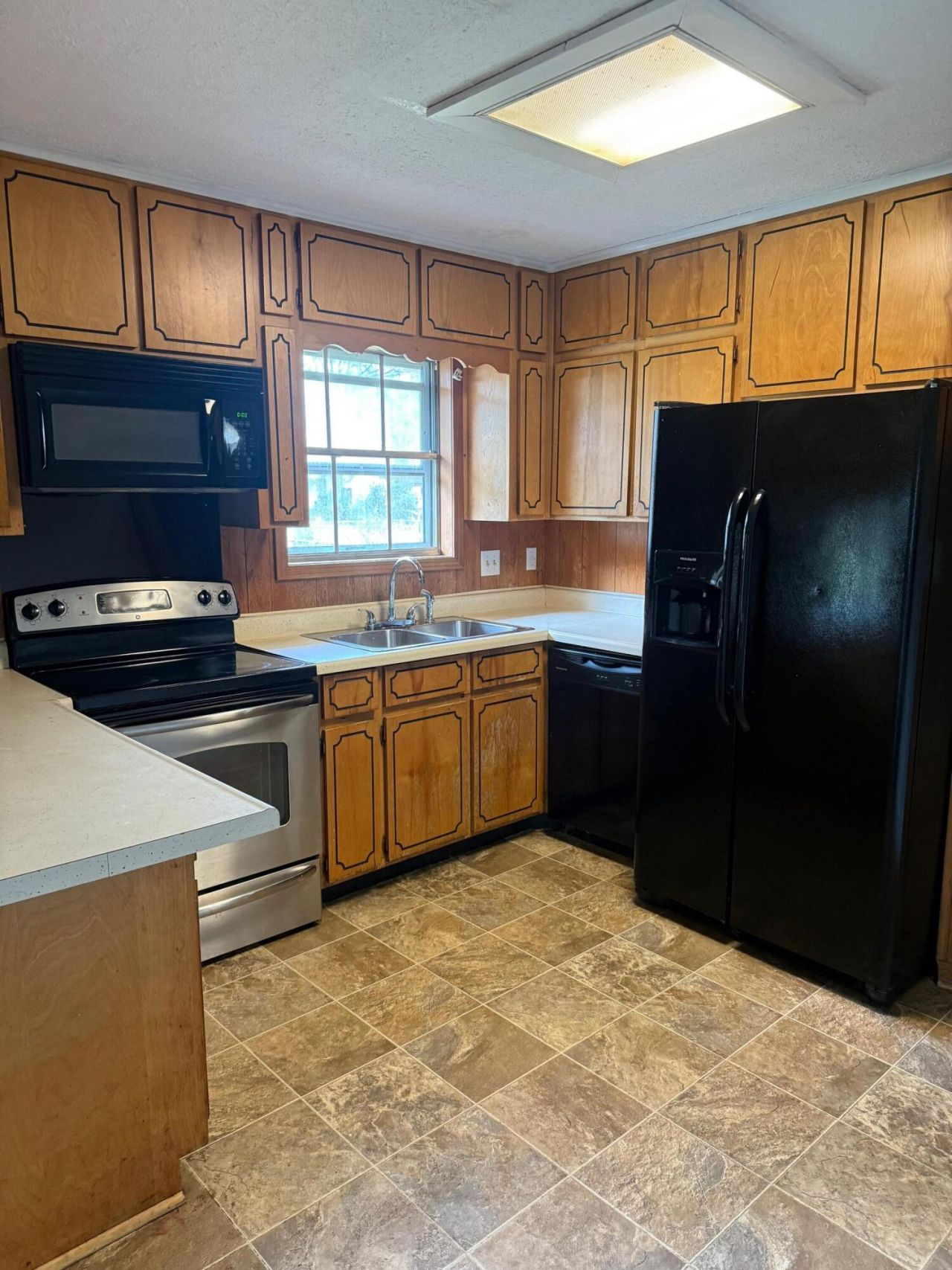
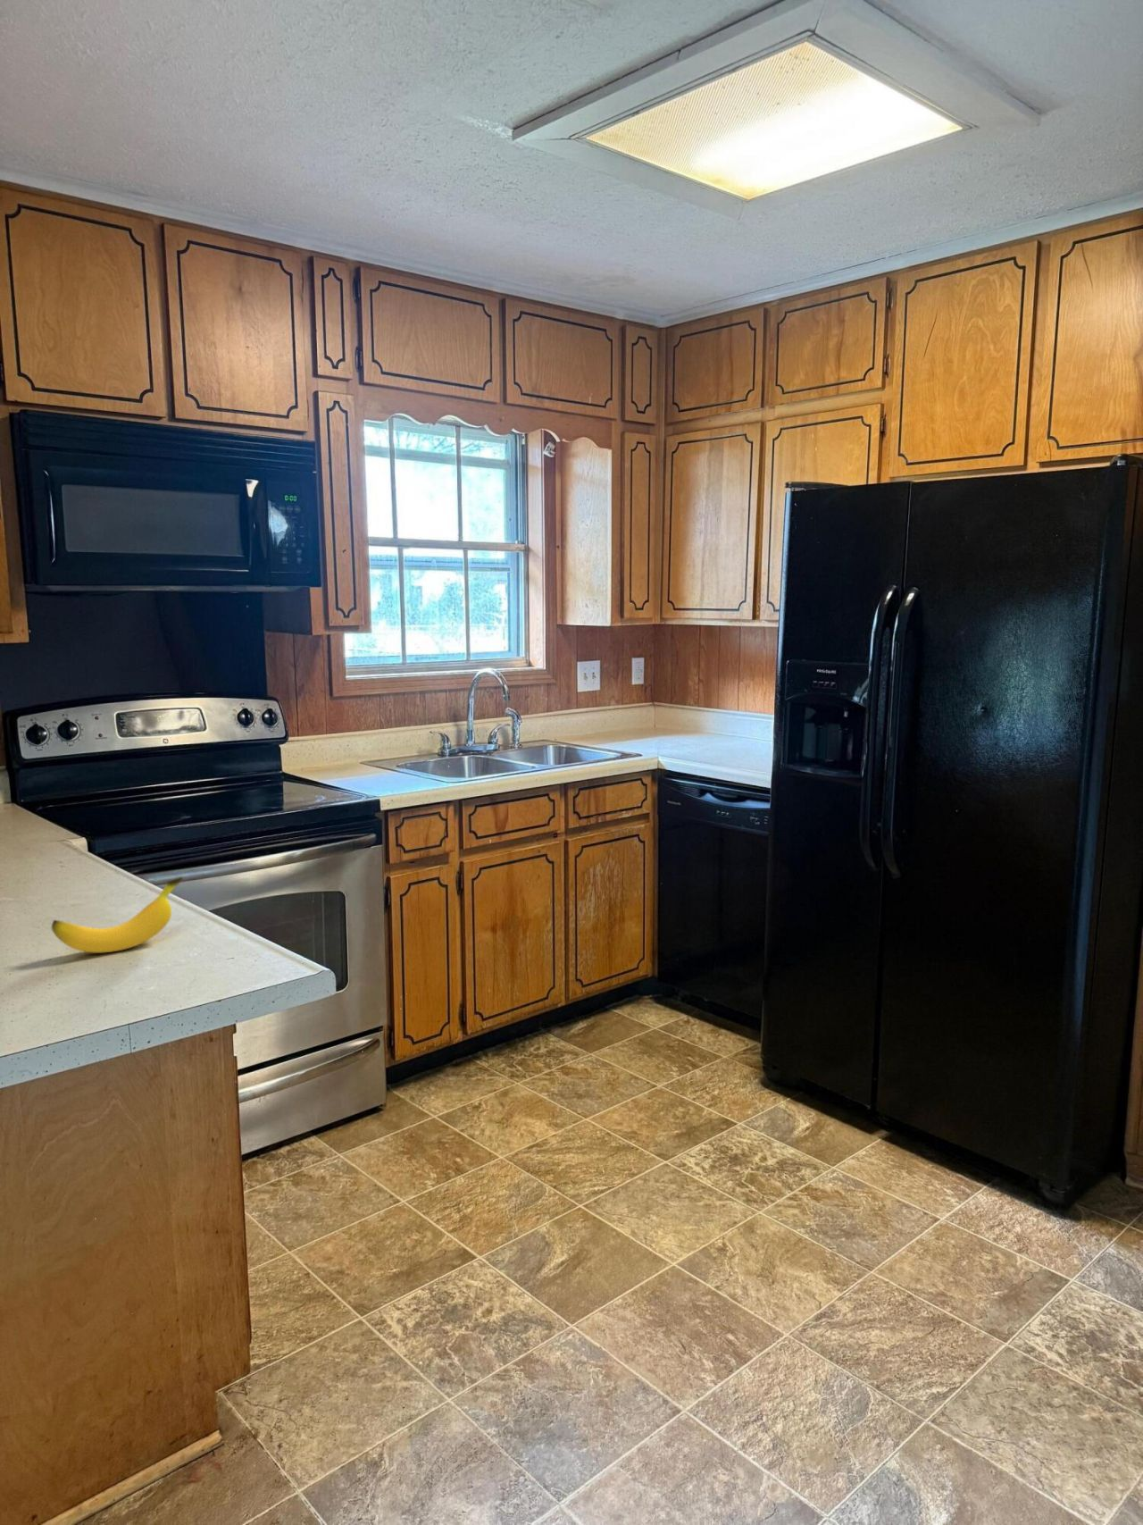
+ banana [50,877,184,955]
